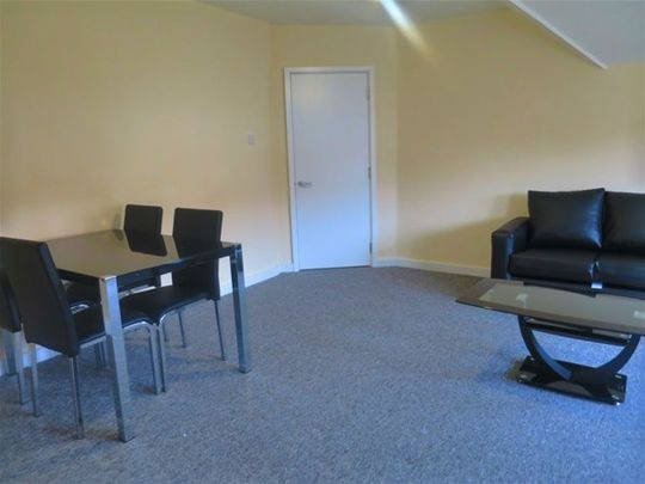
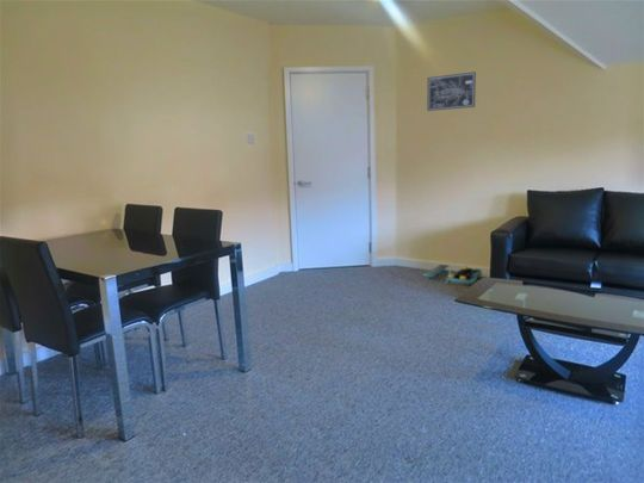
+ storage bin [422,264,483,287]
+ wall art [427,70,477,112]
